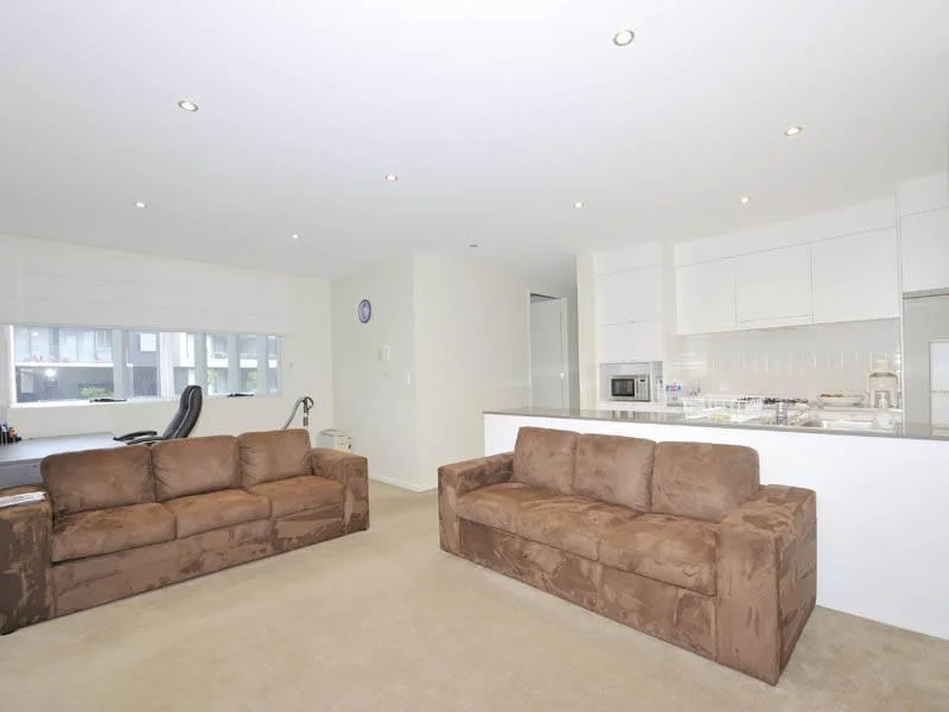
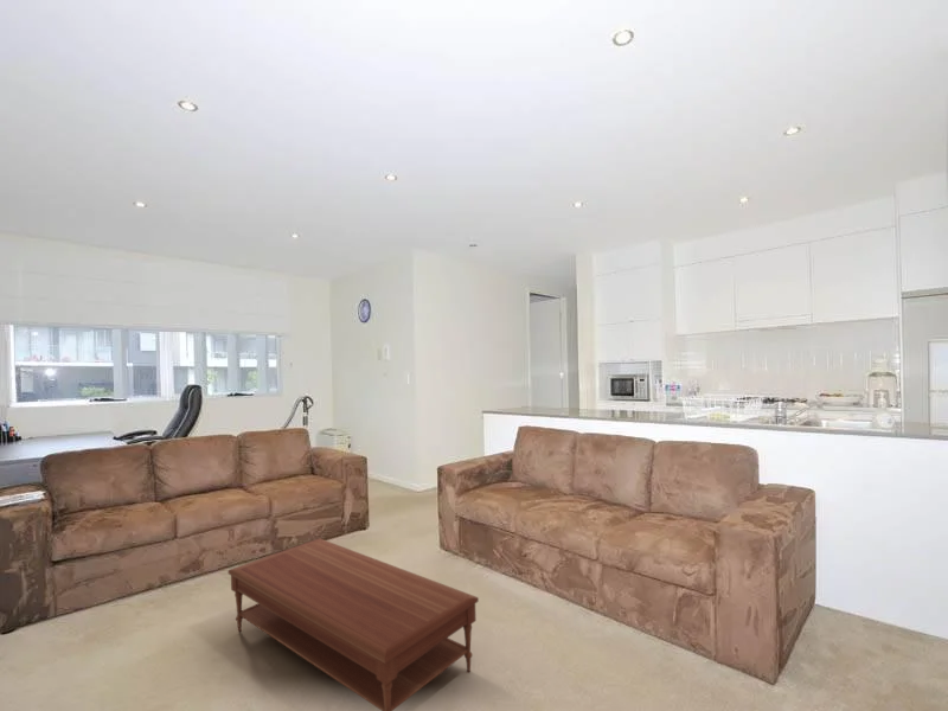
+ coffee table [226,537,480,711]
